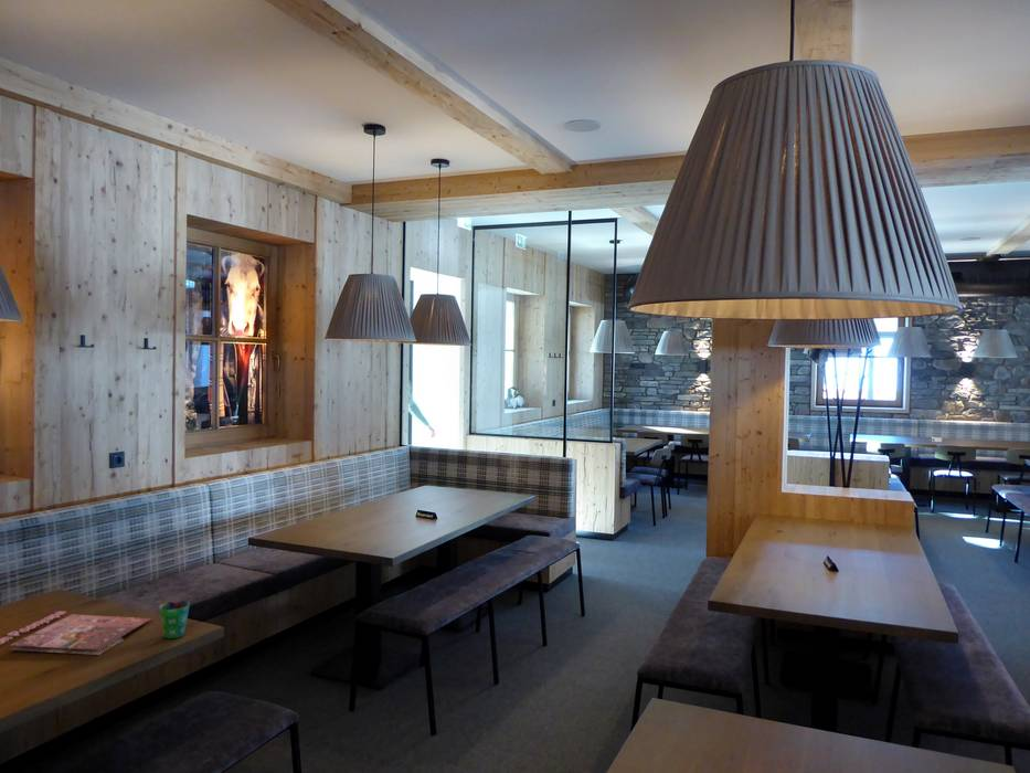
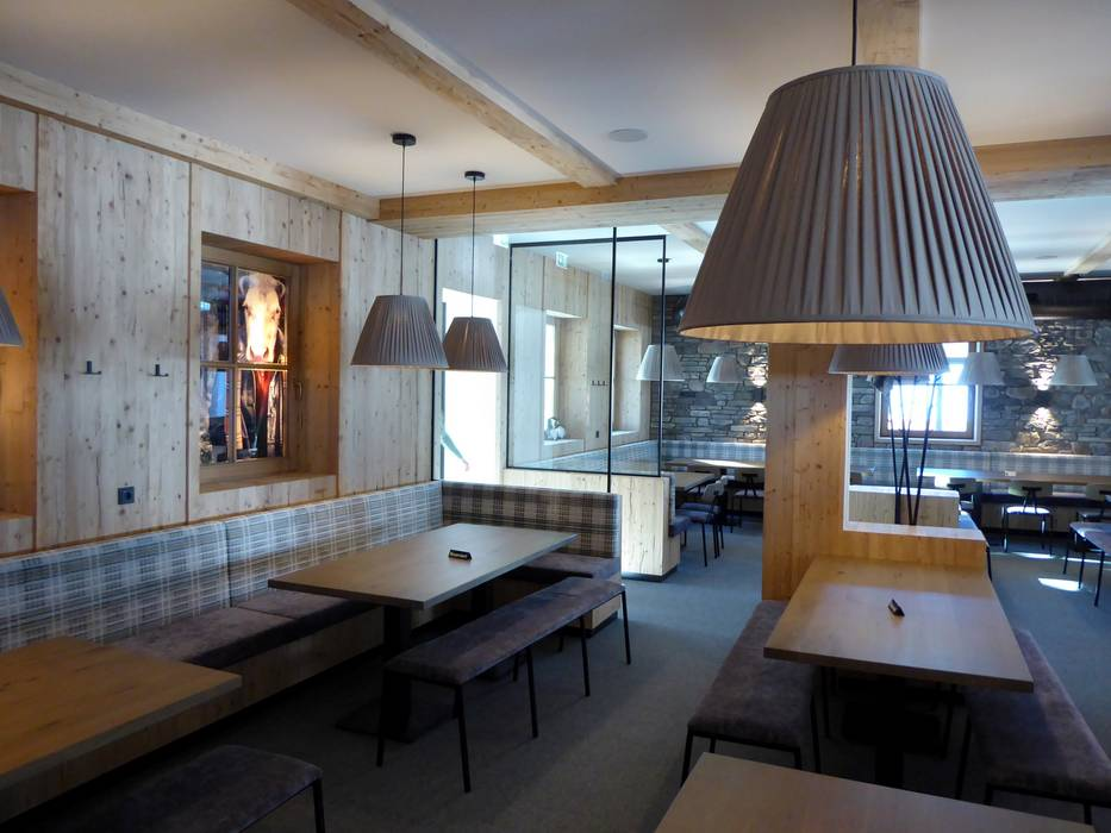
- cover [0,611,152,656]
- cup [158,600,191,639]
